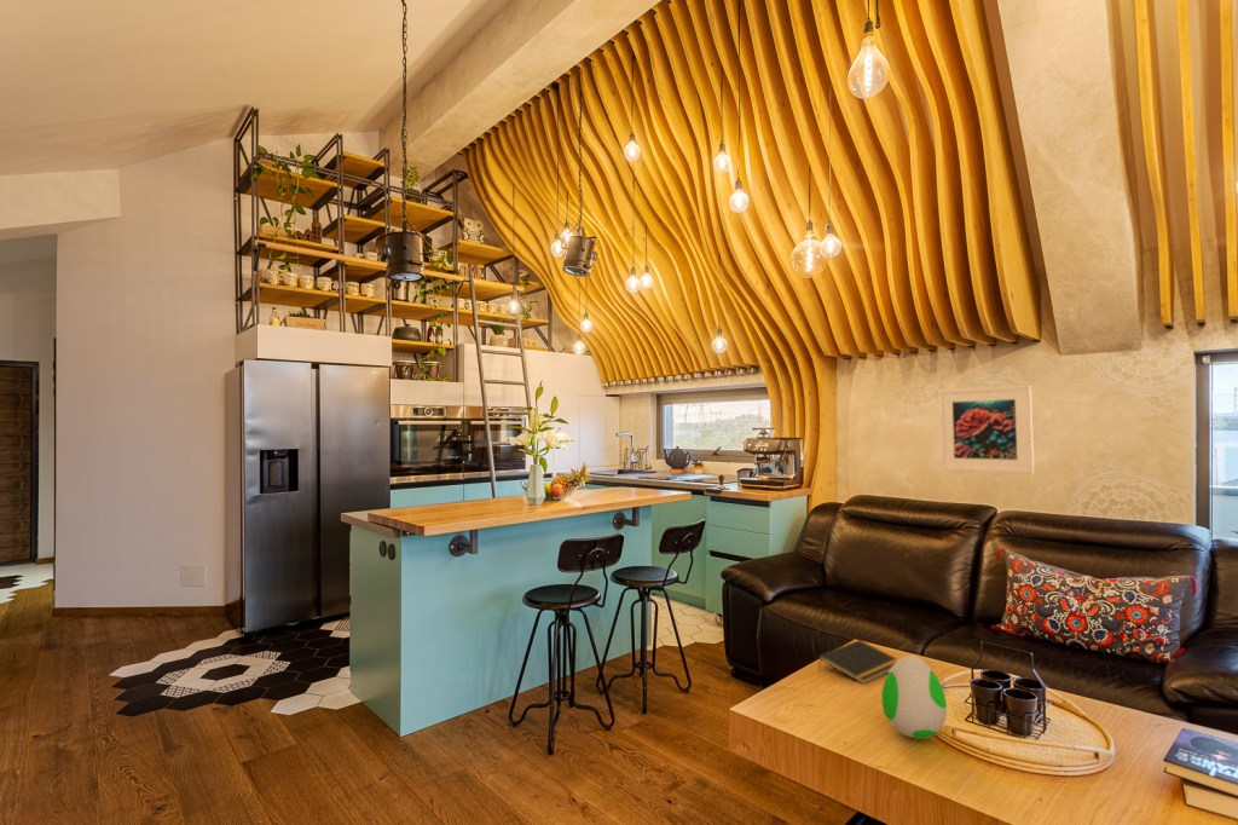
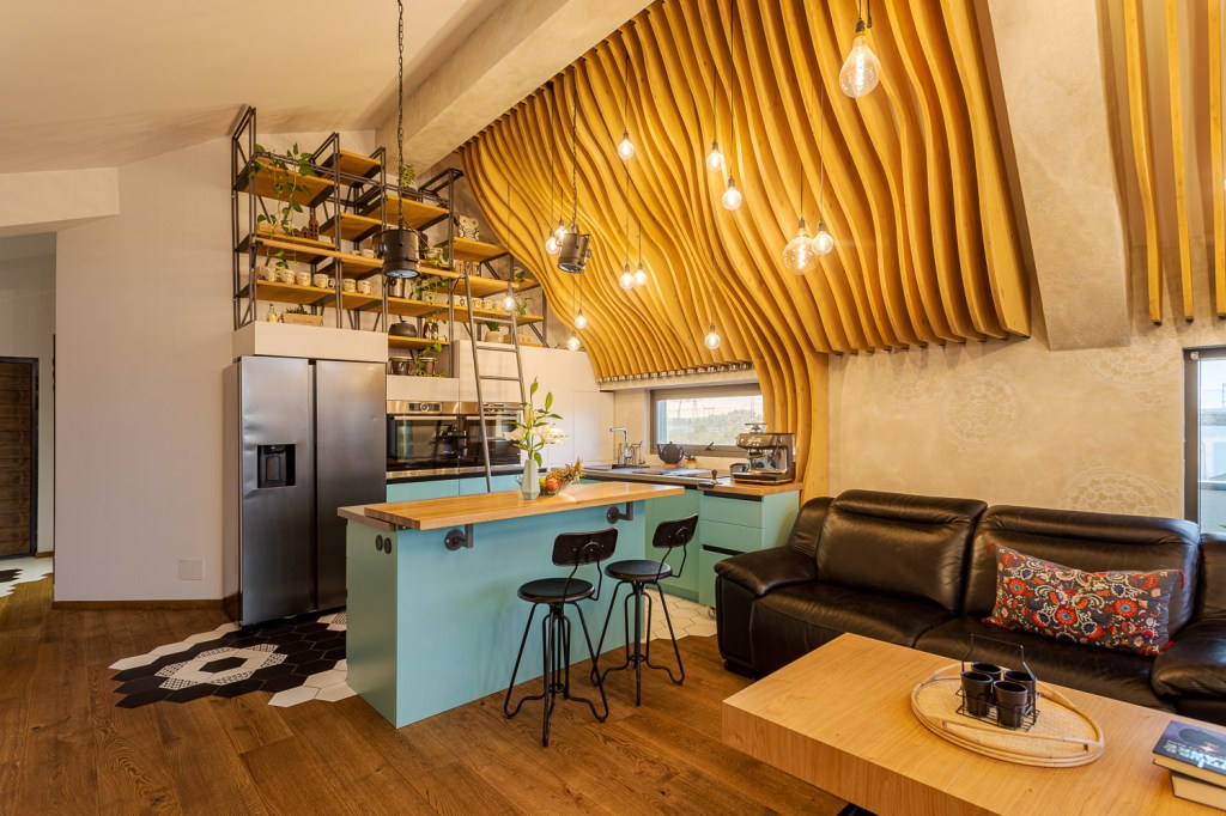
- decorative egg [880,654,948,740]
- notepad [817,639,899,685]
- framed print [937,383,1036,475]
